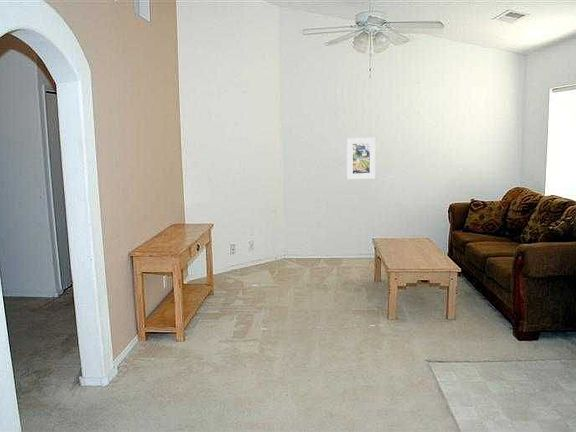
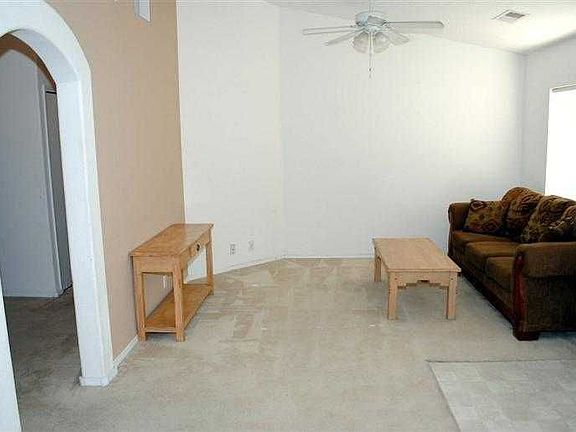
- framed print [346,137,376,180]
